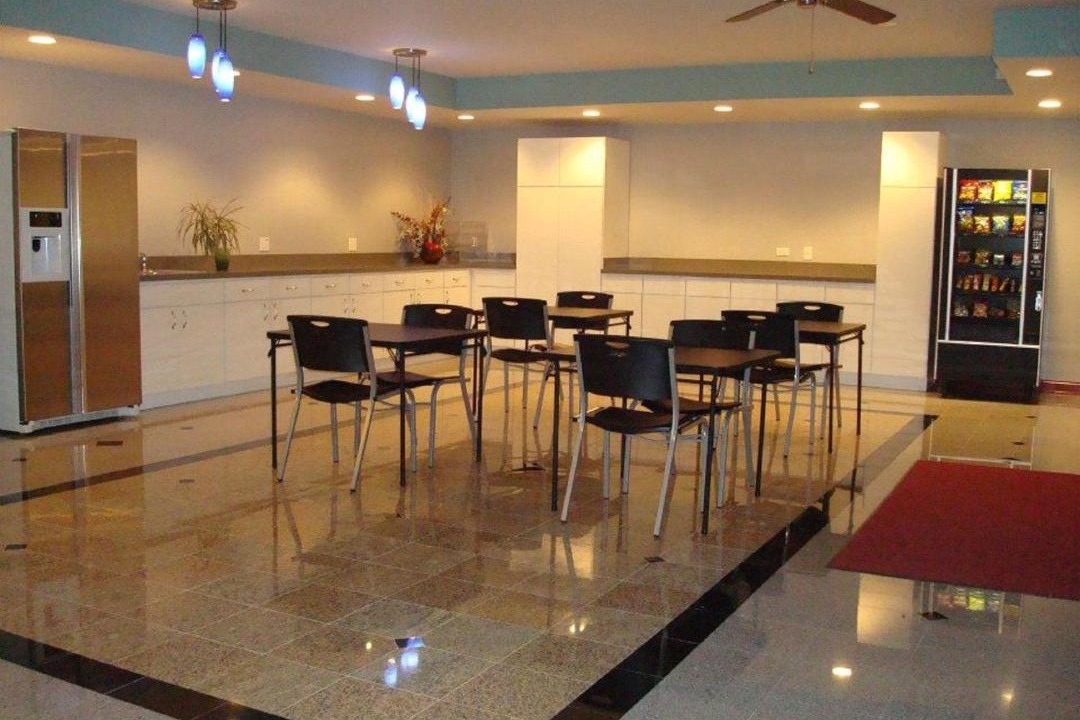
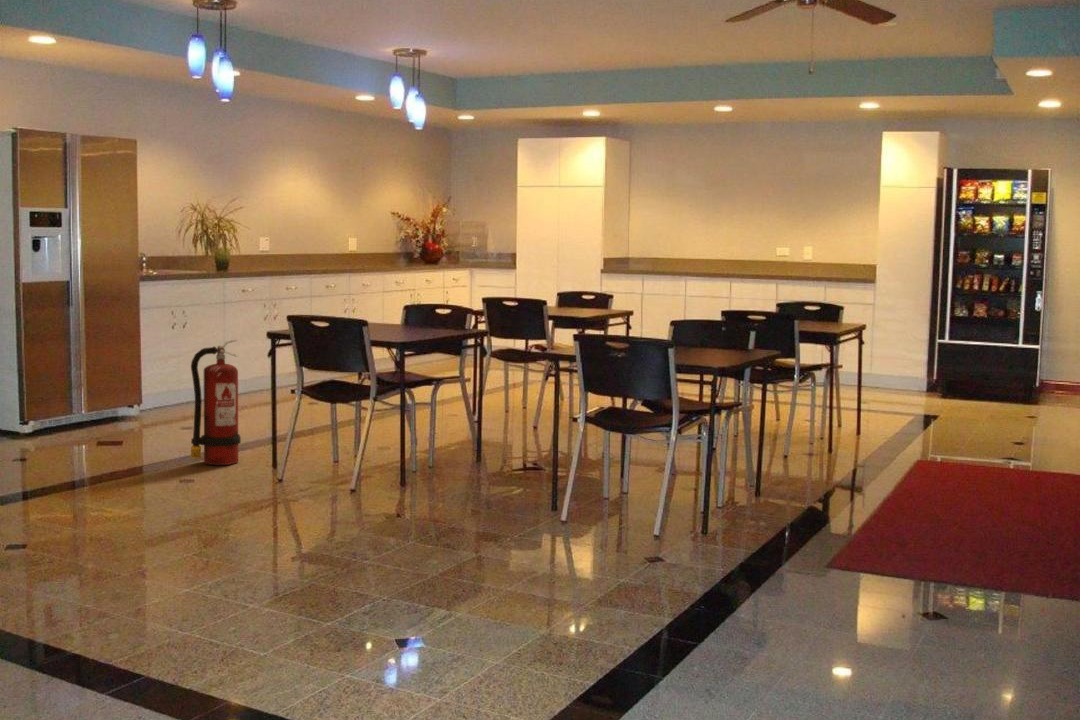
+ fire extinguisher [189,338,242,466]
